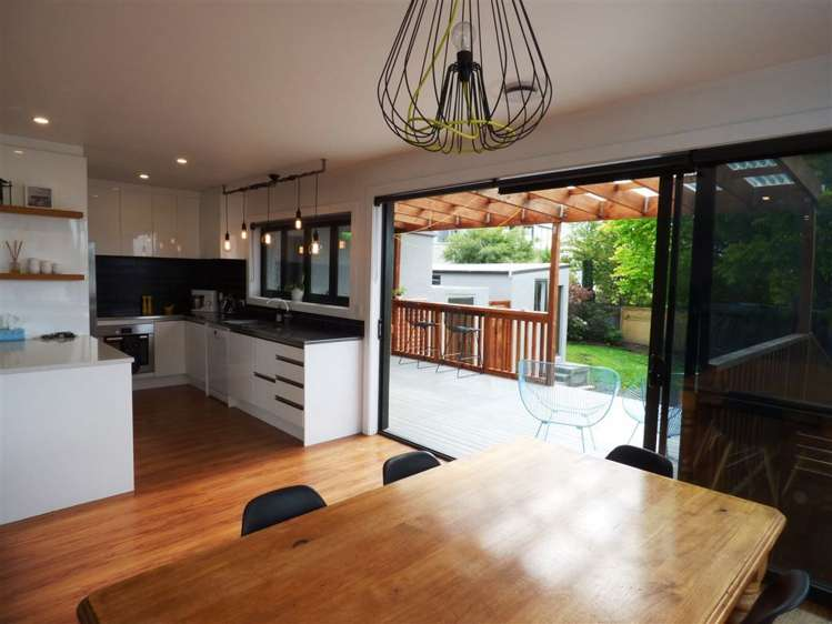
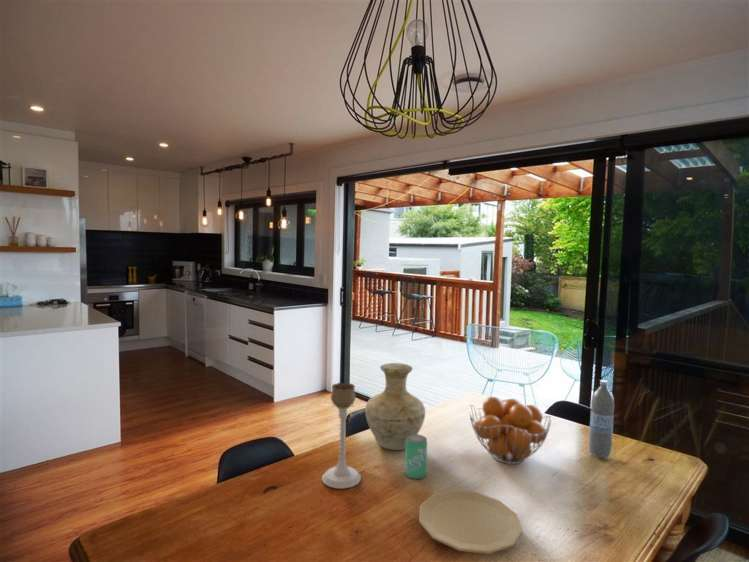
+ fruit basket [468,396,553,465]
+ vase [364,362,426,451]
+ plate [418,489,524,555]
+ water bottle [588,379,615,459]
+ candle holder [321,382,362,489]
+ beverage can [404,434,428,480]
